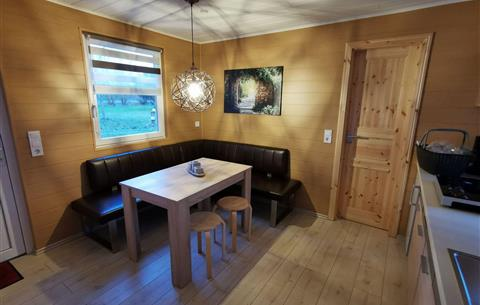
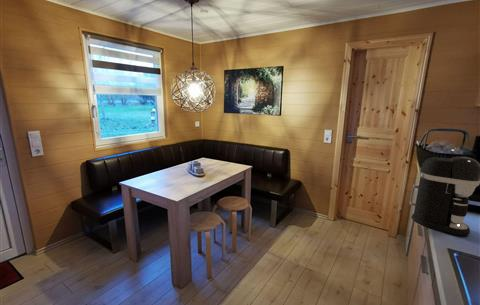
+ coffee maker [410,156,480,236]
